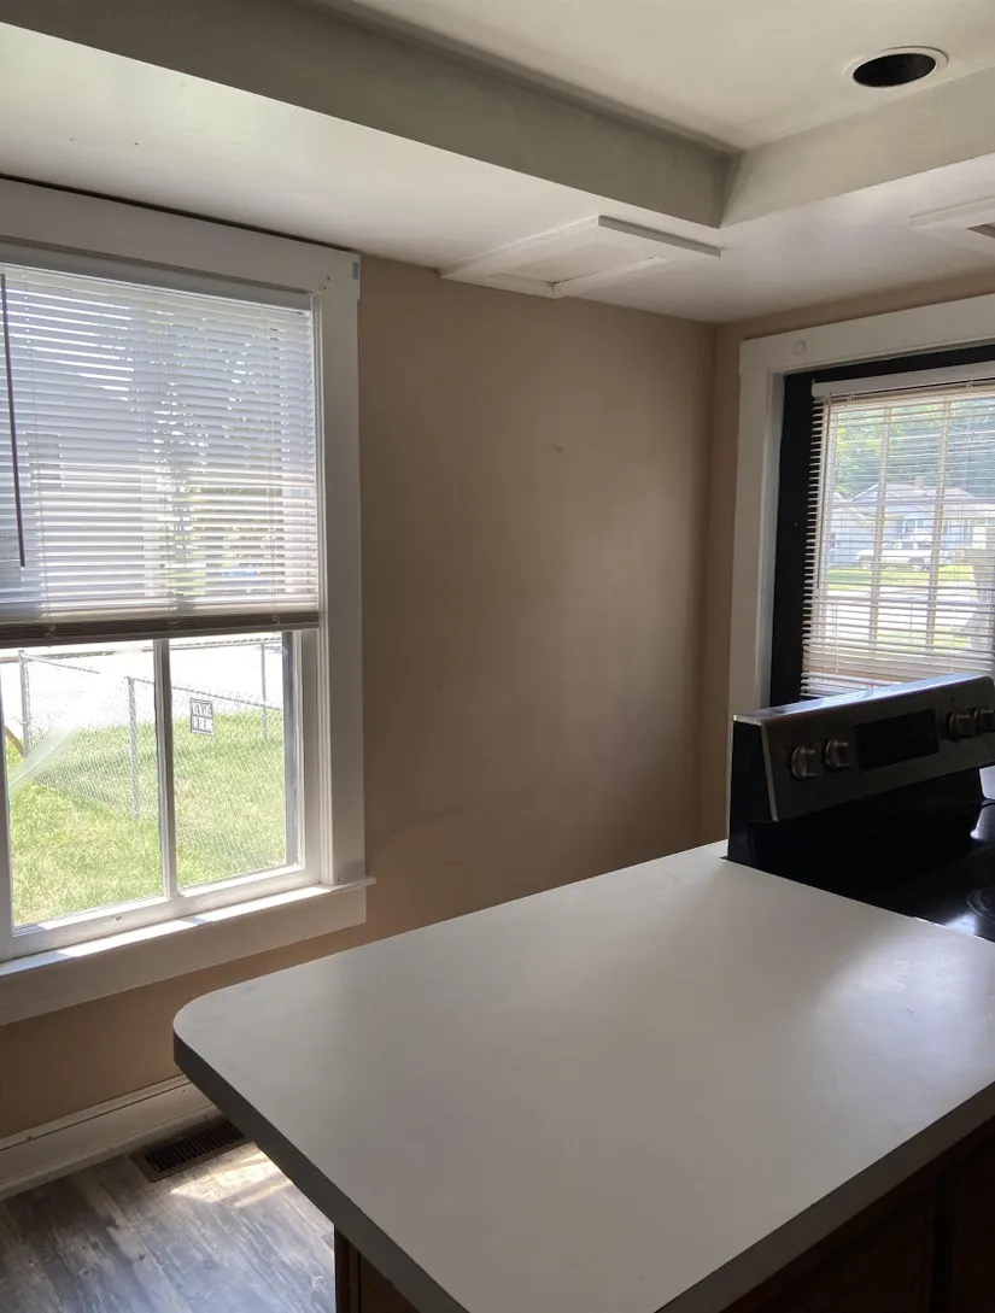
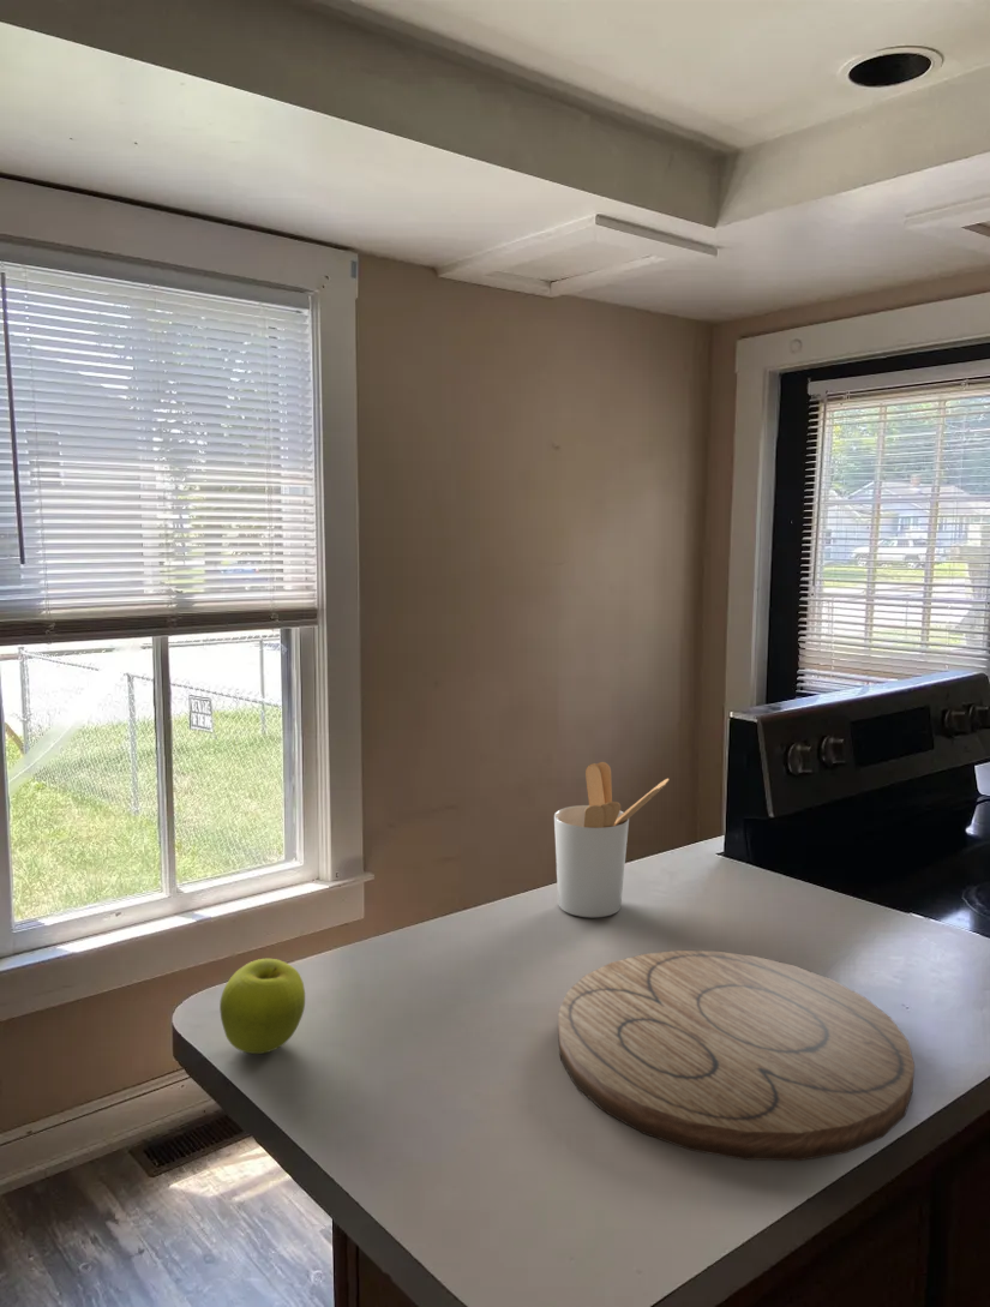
+ utensil holder [553,761,670,918]
+ cutting board [557,949,916,1162]
+ fruit [218,958,306,1055]
